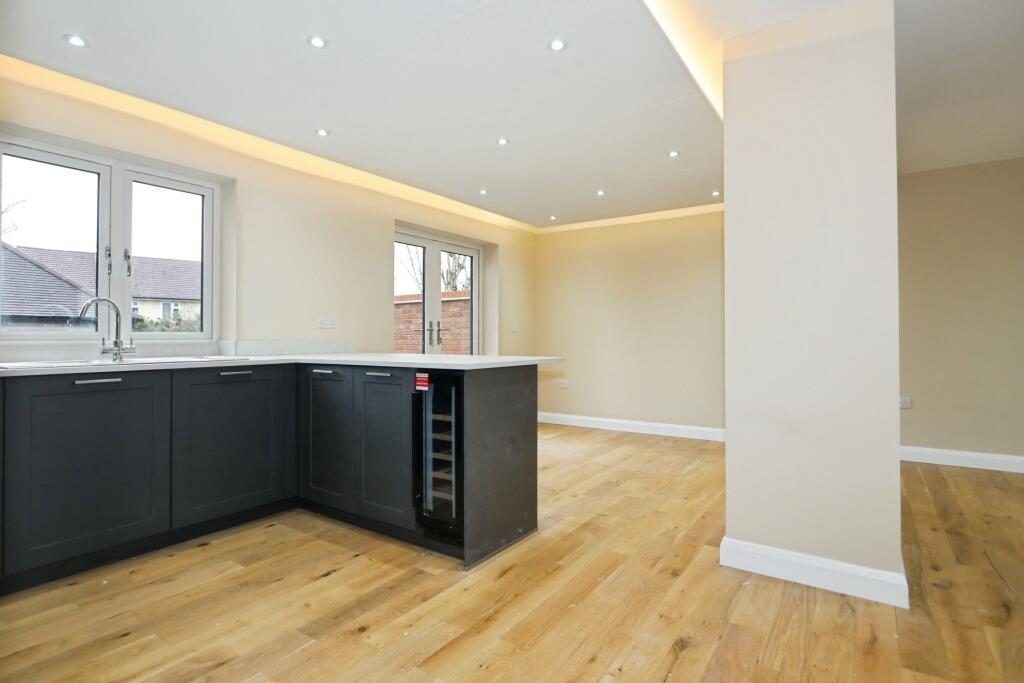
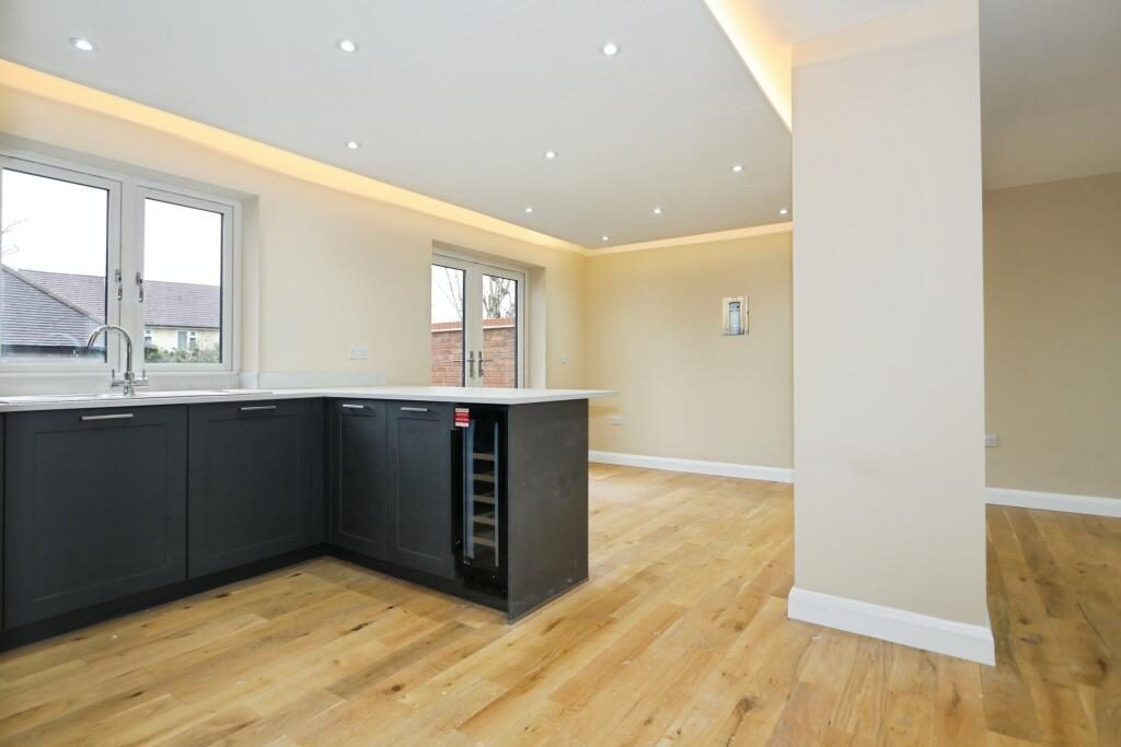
+ wall art [721,295,750,337]
